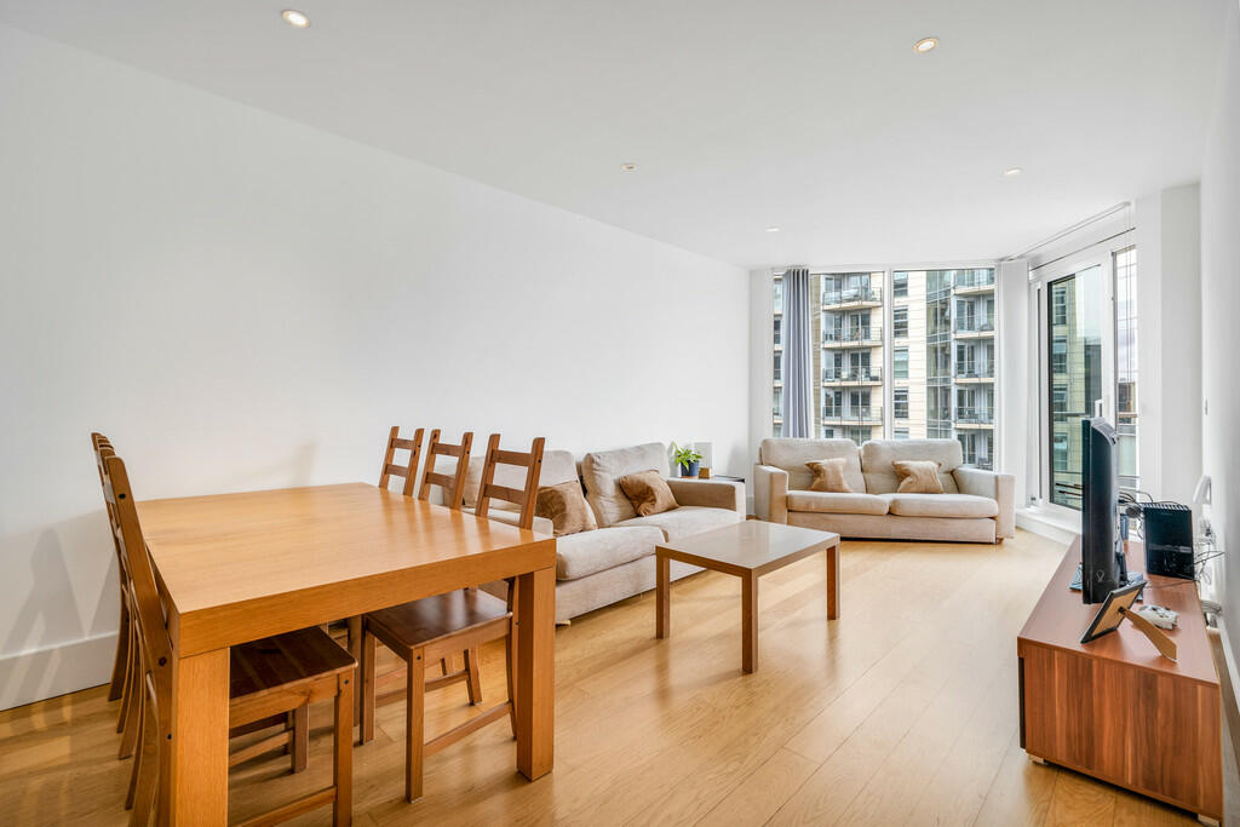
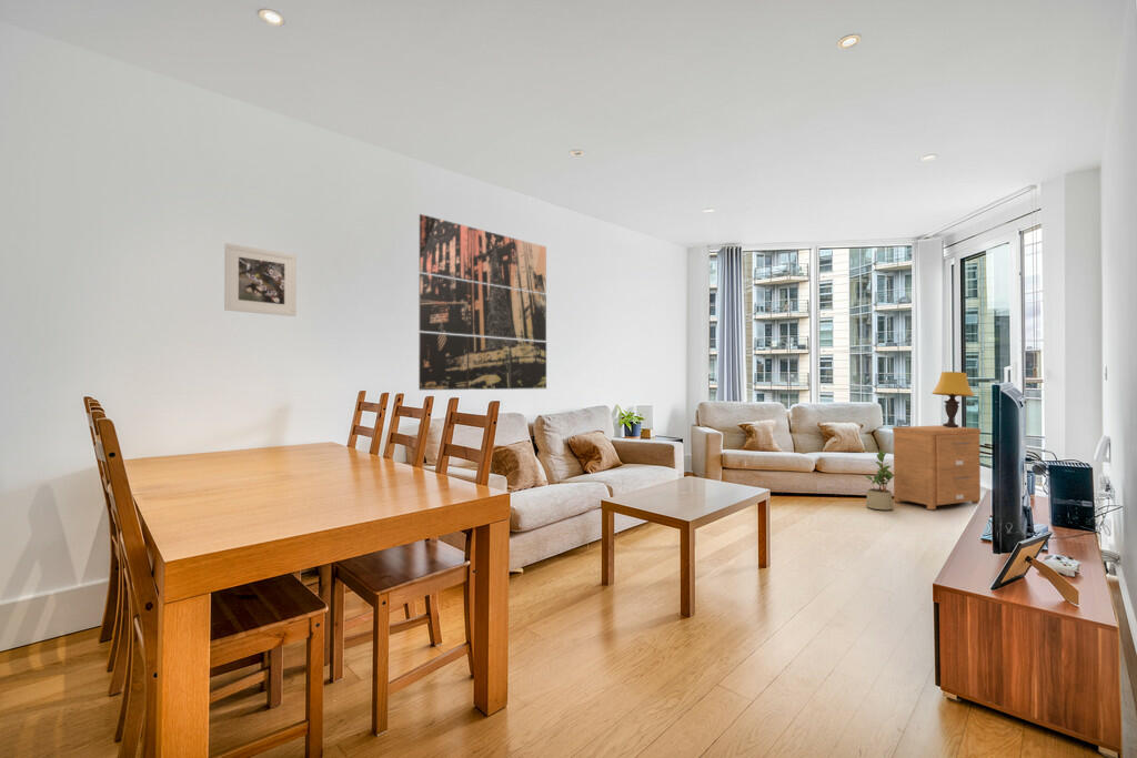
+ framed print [223,242,298,317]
+ wall art [417,213,547,391]
+ nightstand [892,424,982,511]
+ potted plant [864,449,895,511]
+ table lamp [930,371,975,427]
